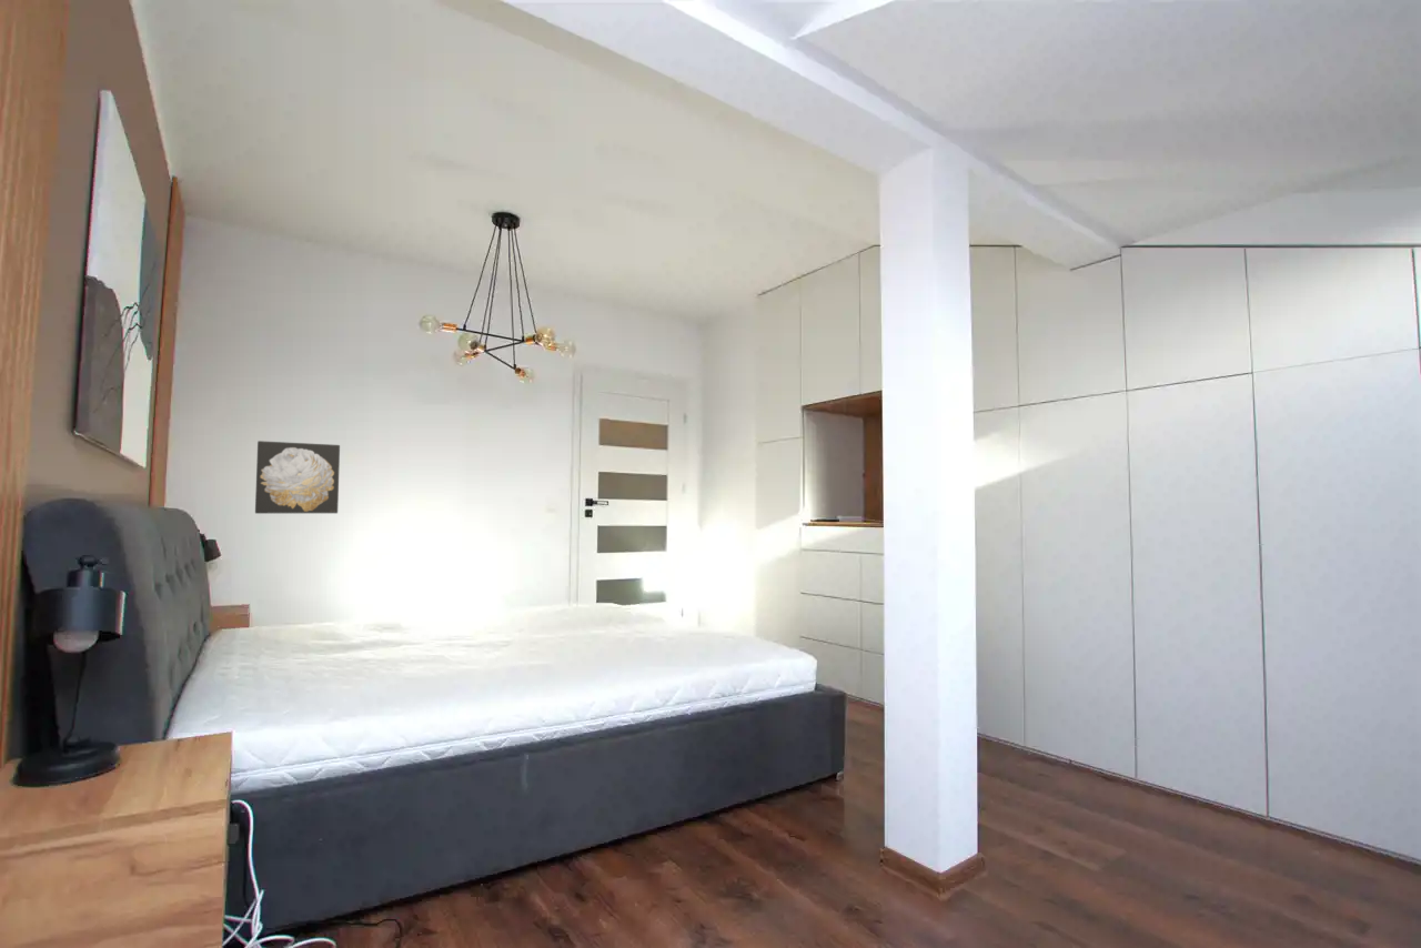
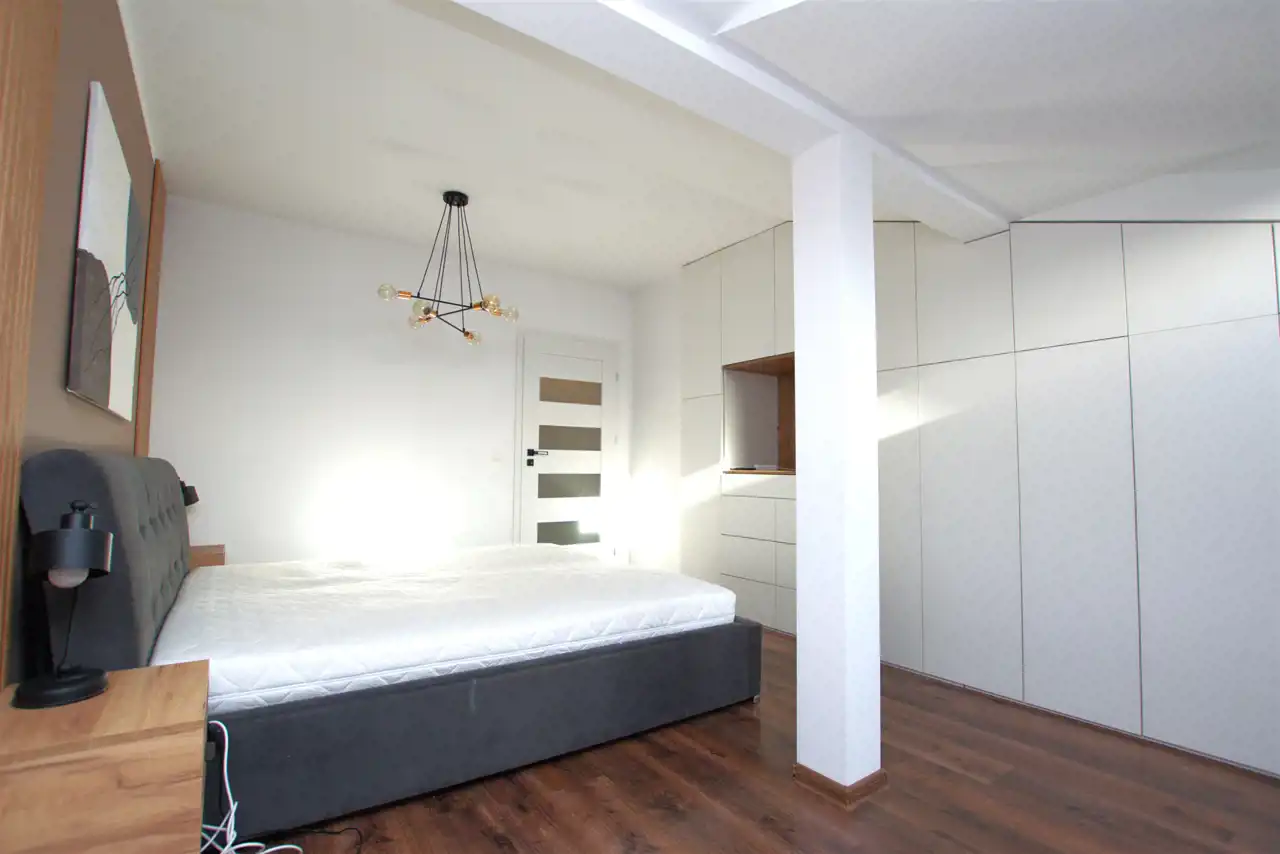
- wall art [254,440,341,515]
